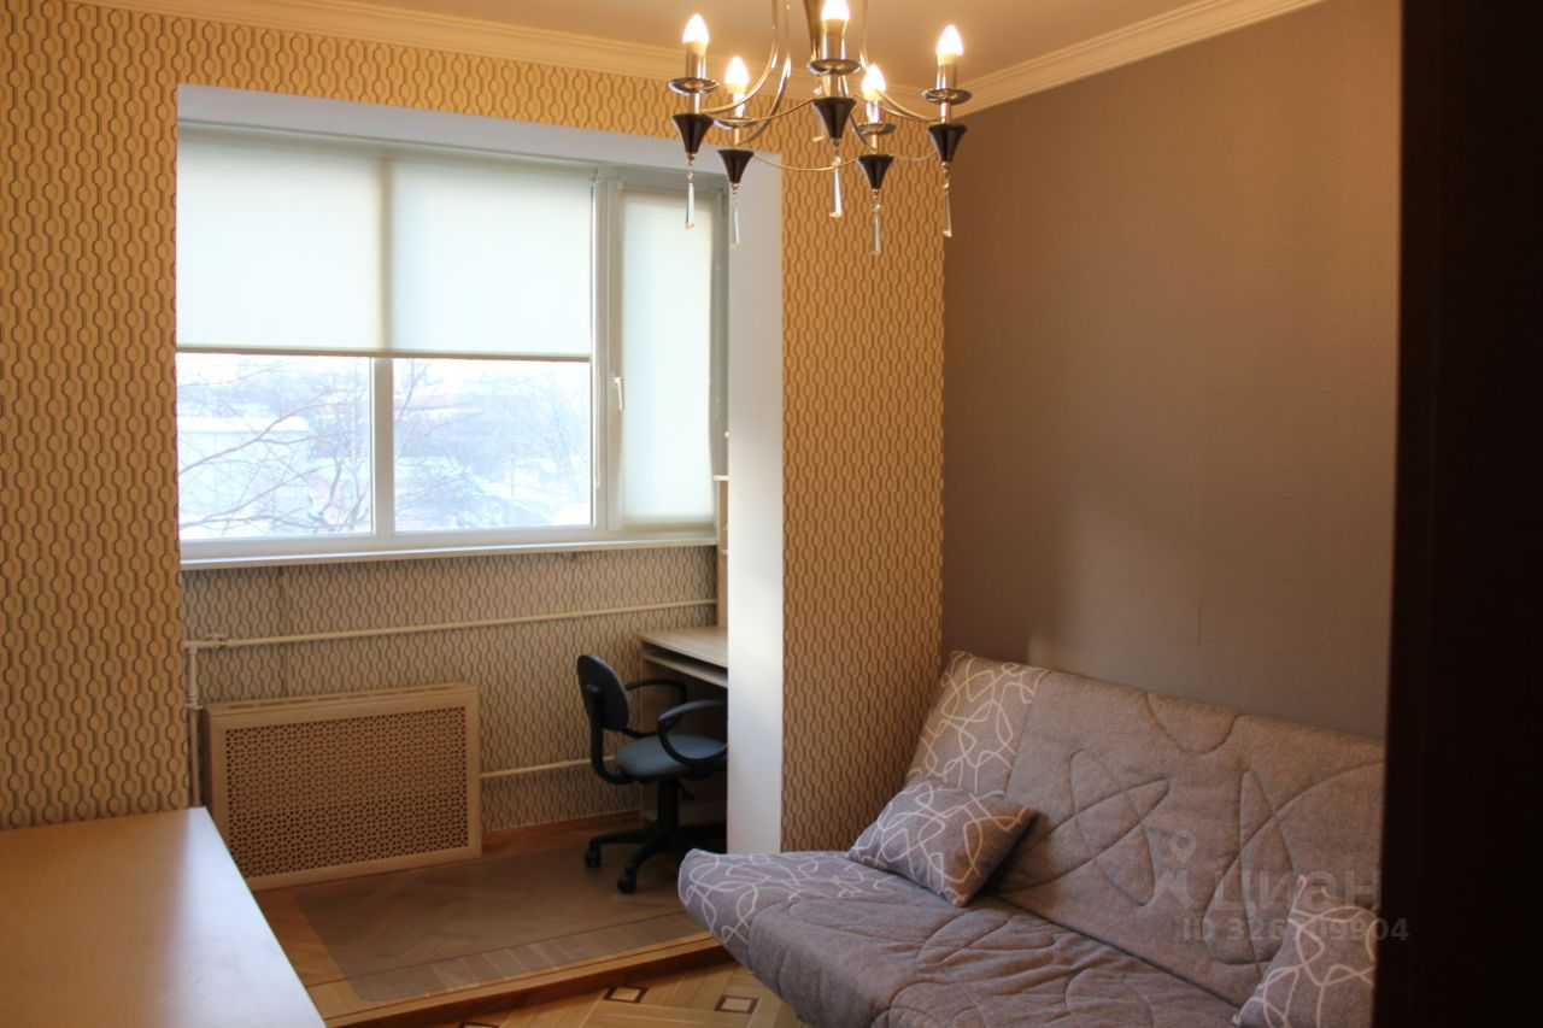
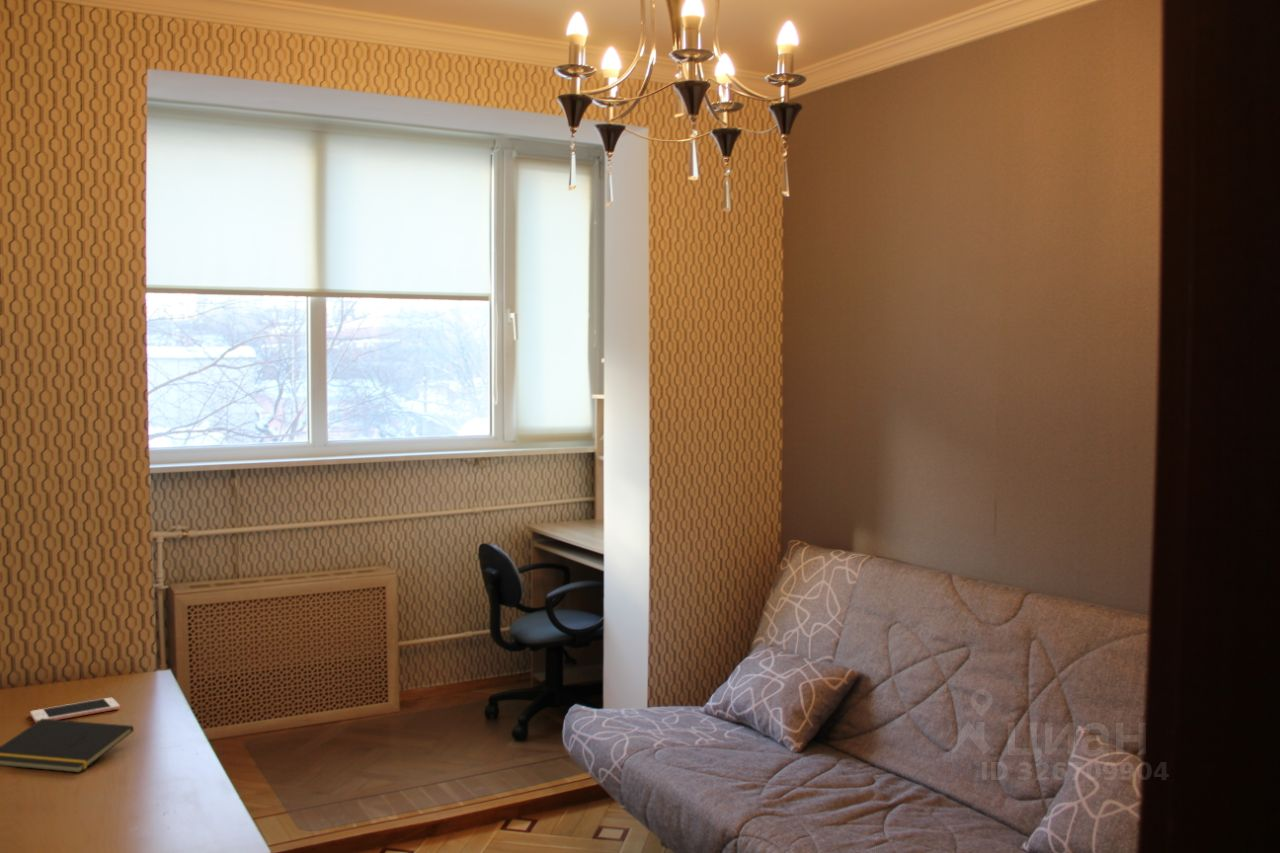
+ cell phone [29,697,121,723]
+ notepad [0,719,135,774]
